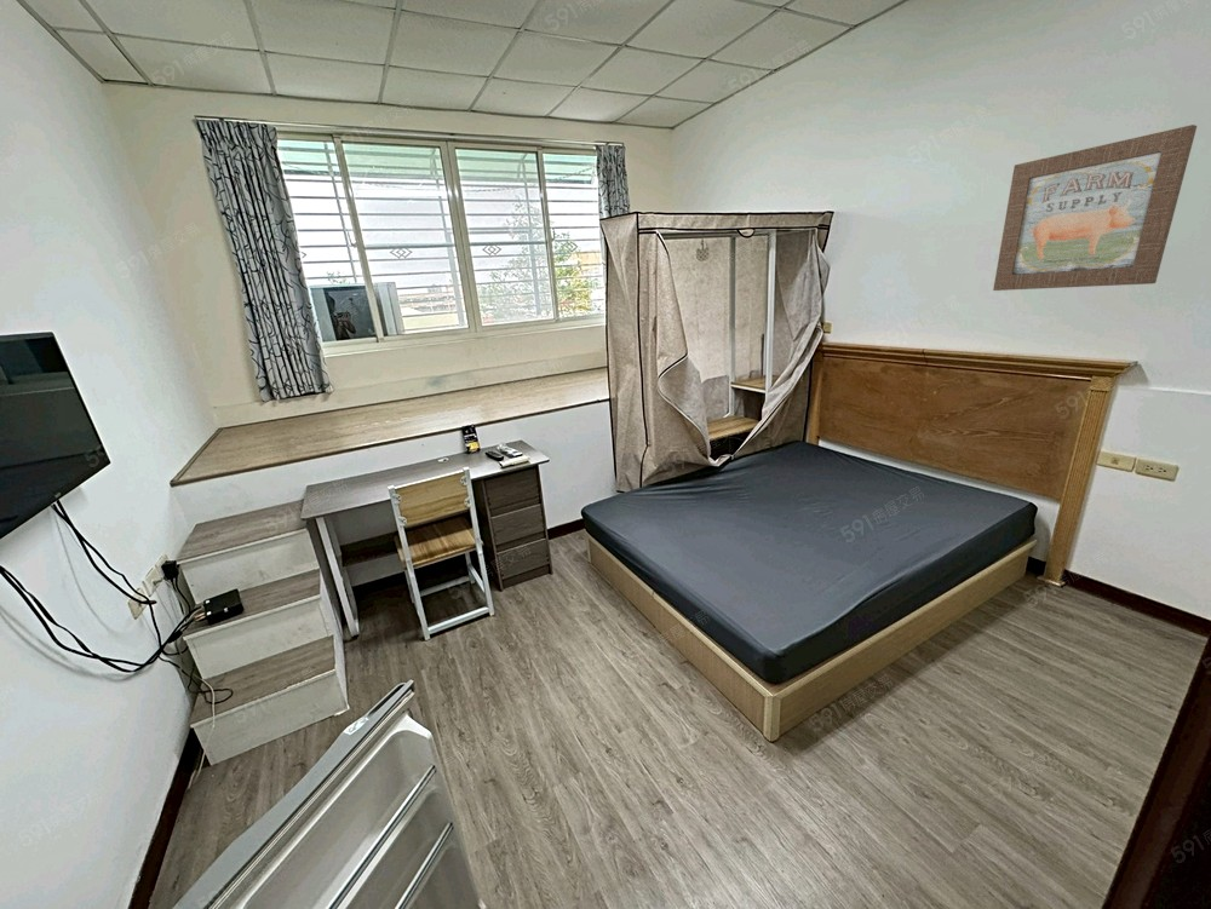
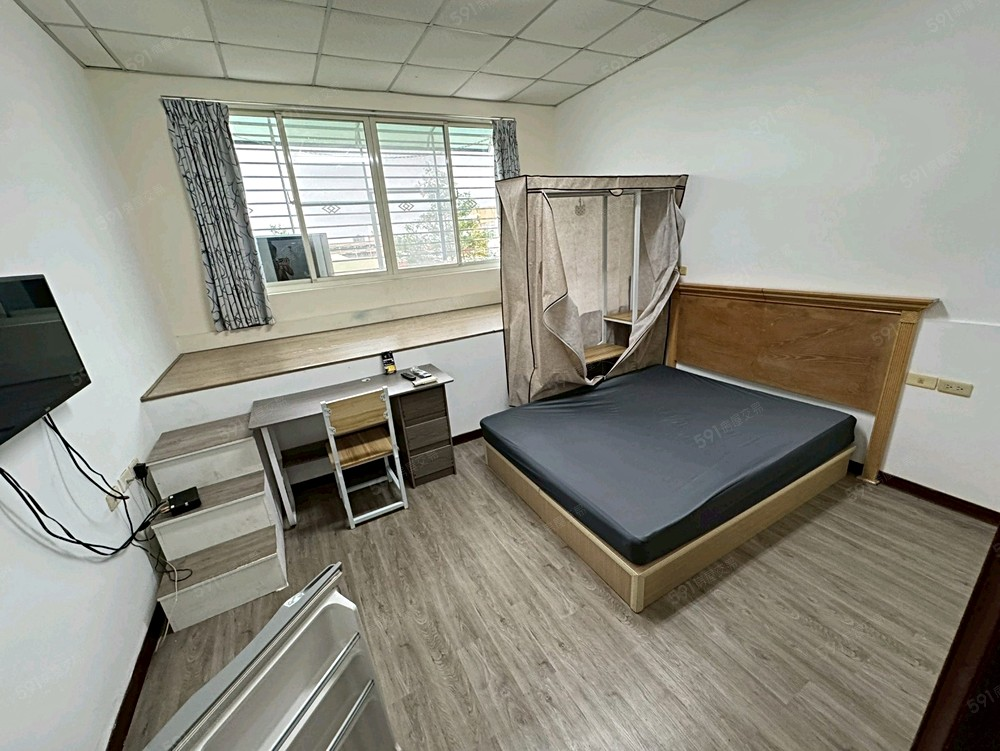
- wall art [992,123,1198,292]
